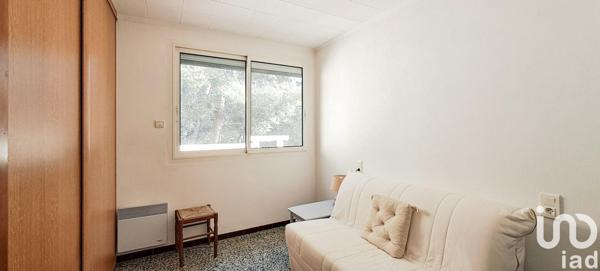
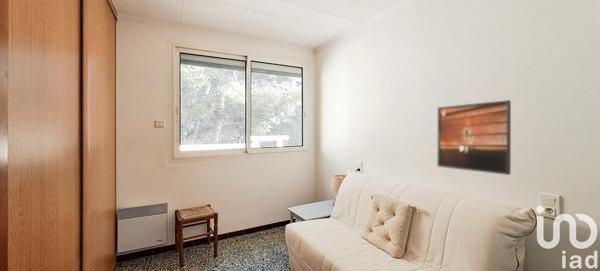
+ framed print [436,99,512,176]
